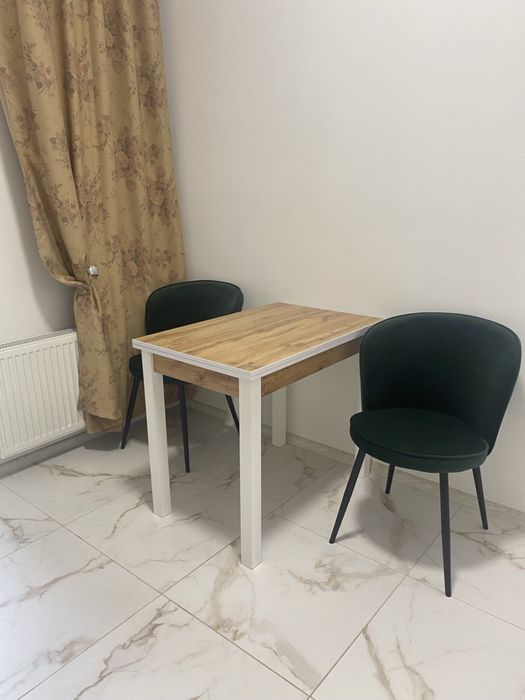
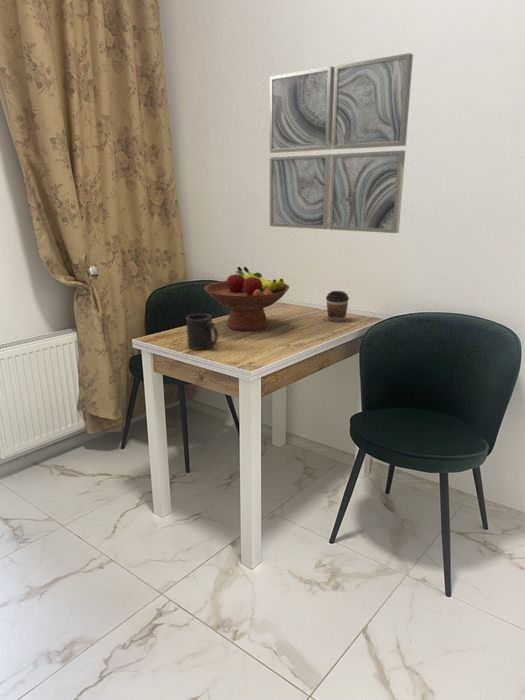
+ mug [185,313,219,351]
+ wall art [269,52,414,234]
+ fruit bowl [203,266,290,332]
+ coffee cup [325,290,350,323]
